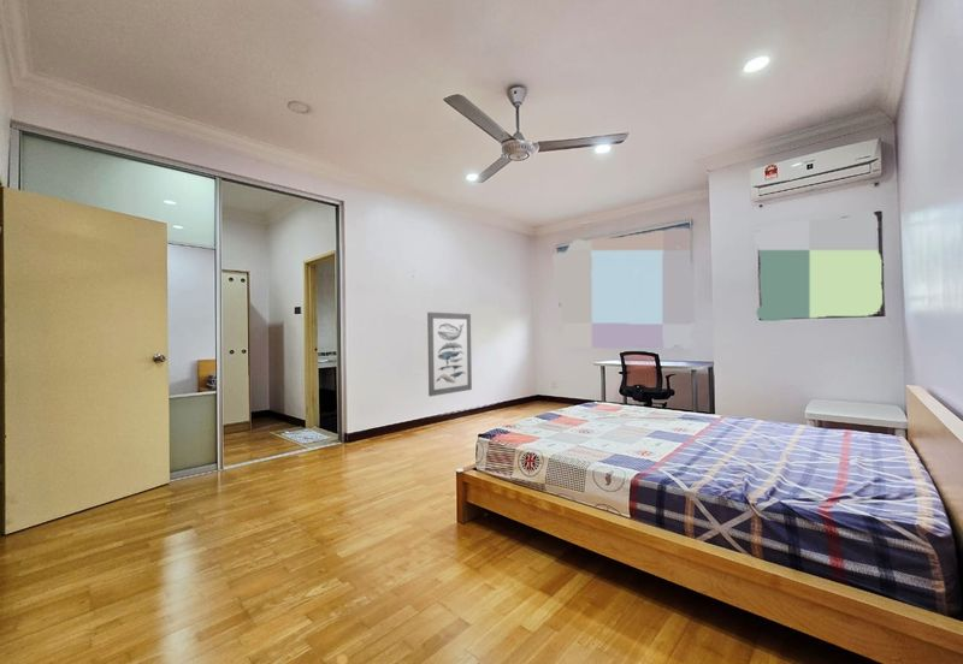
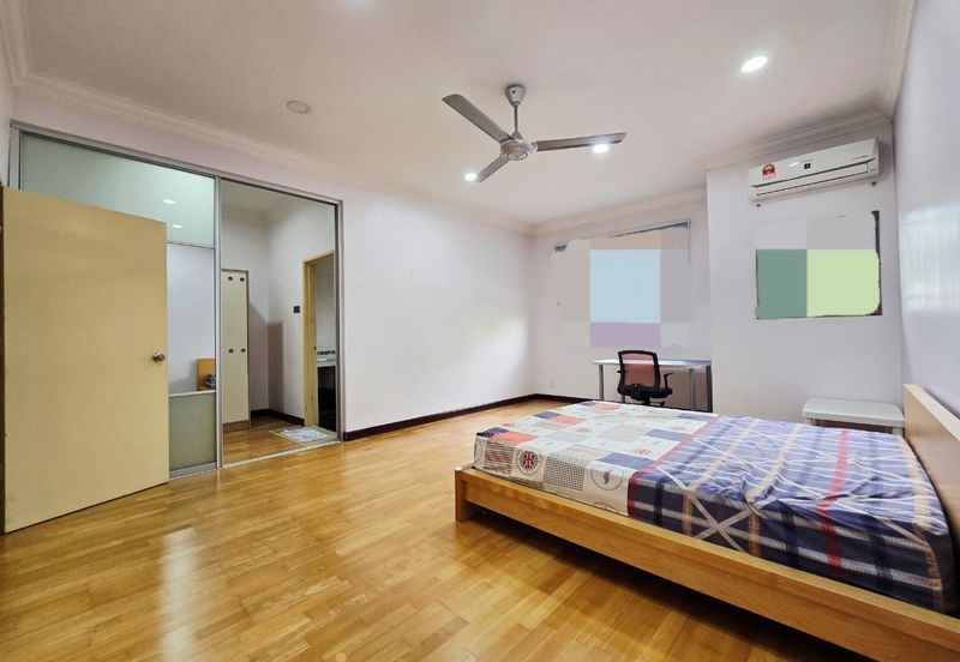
- wall art [426,312,473,397]
